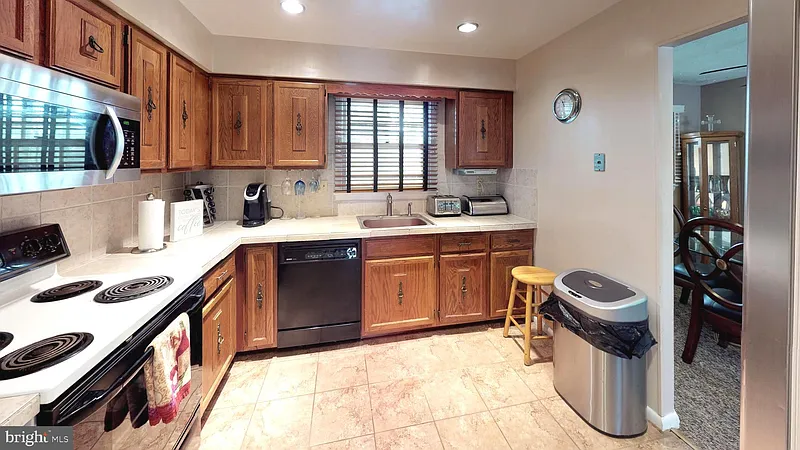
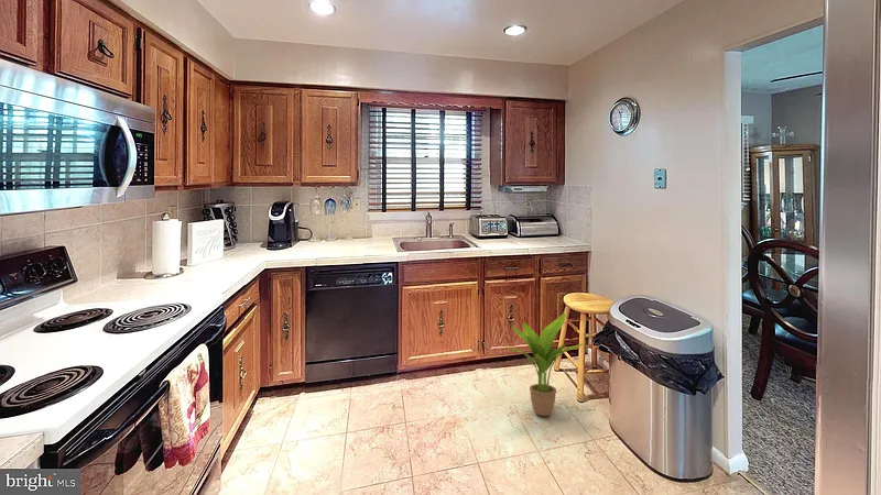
+ potted plant [505,311,587,417]
